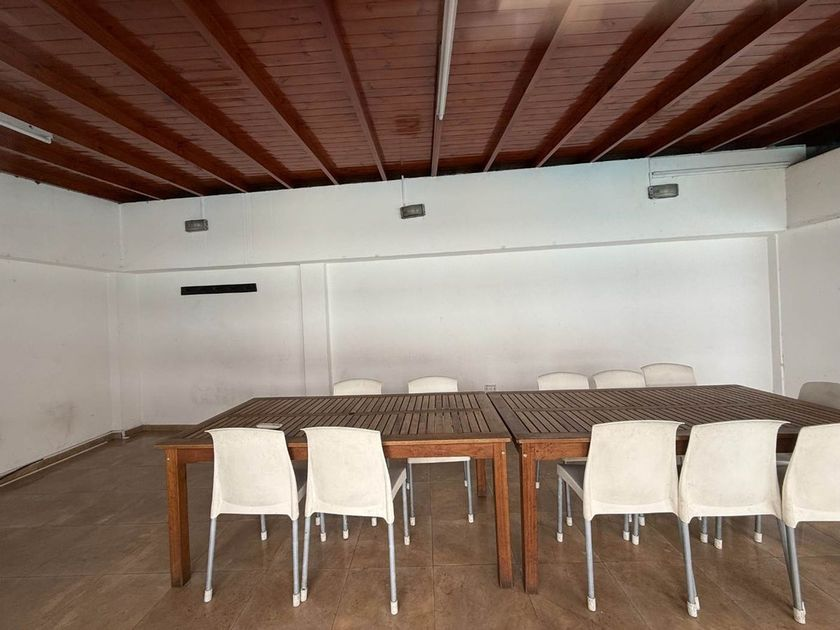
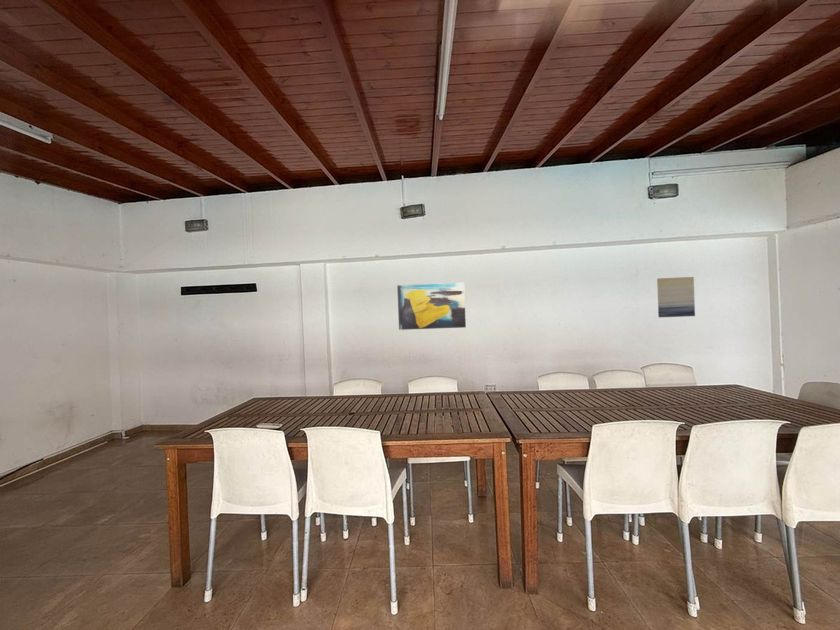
+ wall art [656,276,696,318]
+ wall art [396,282,467,331]
